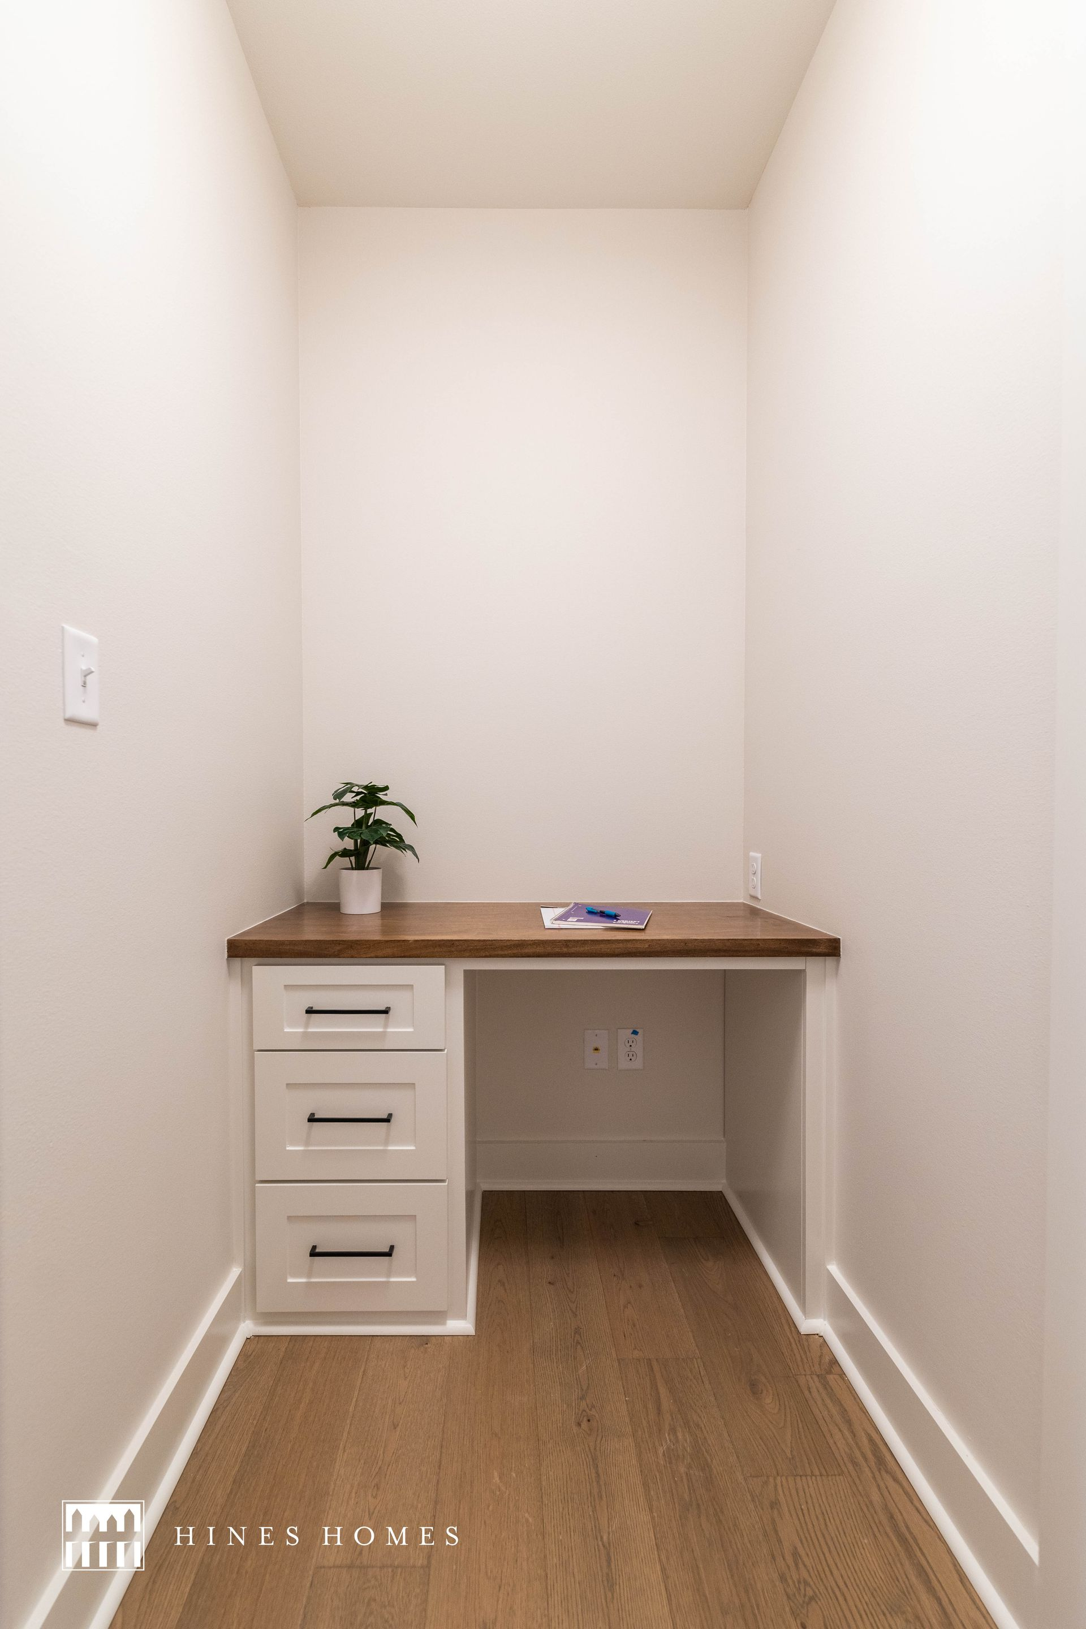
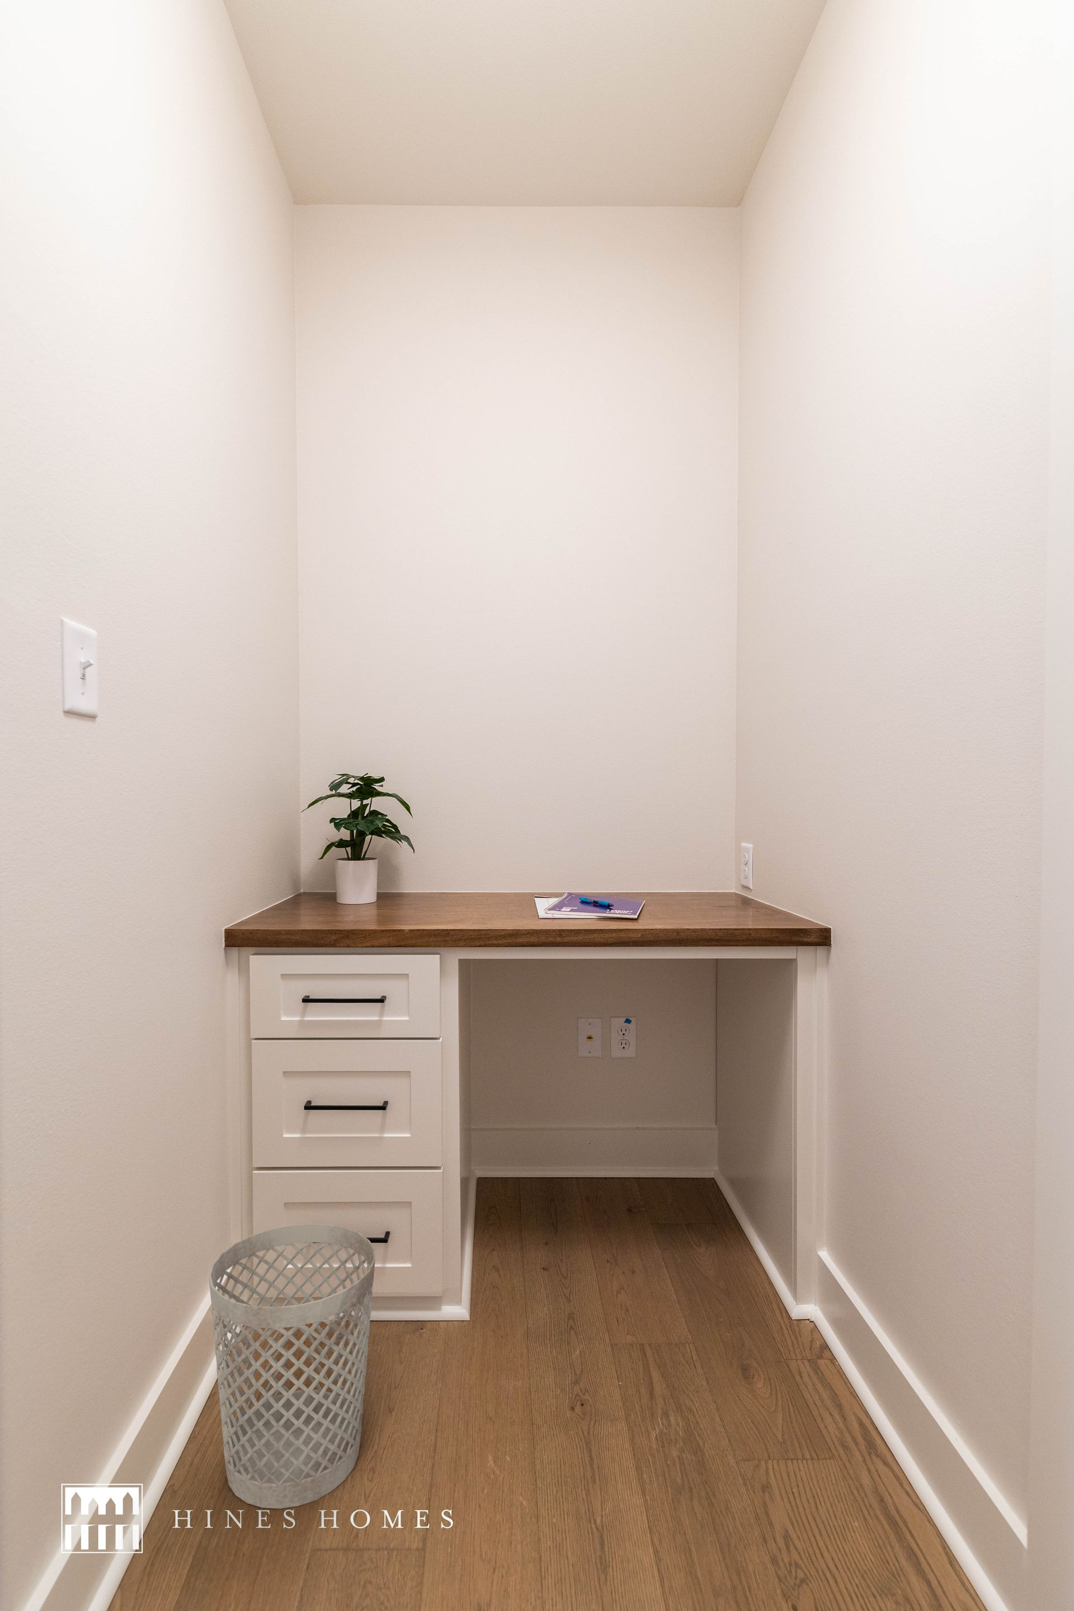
+ wastebasket [209,1223,376,1509]
